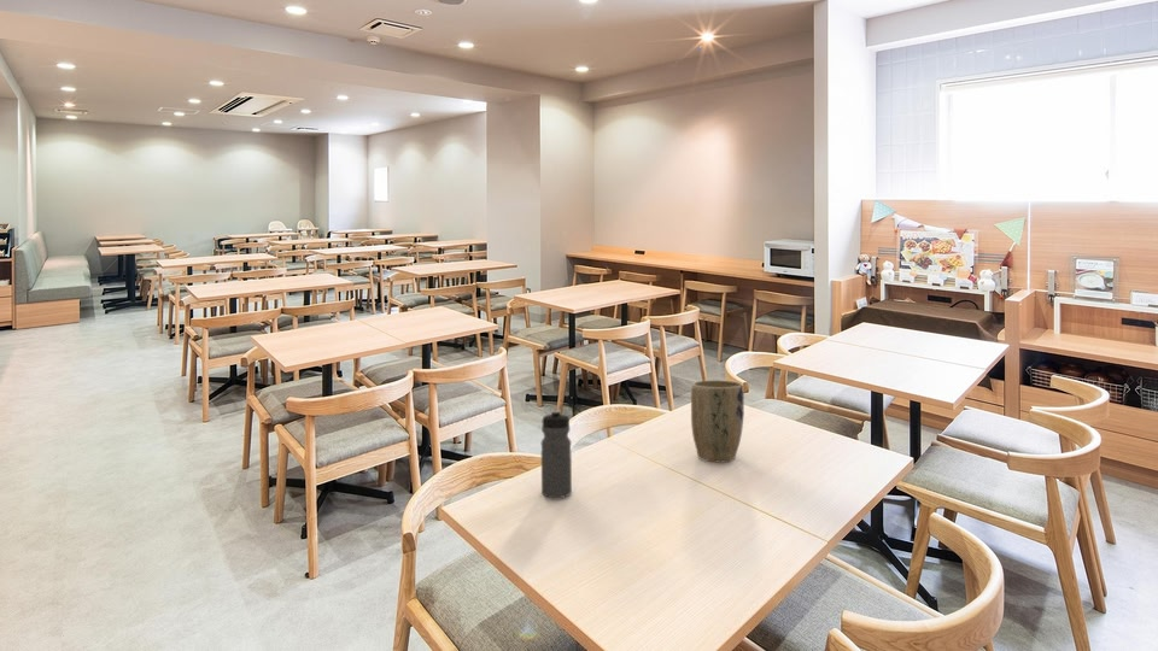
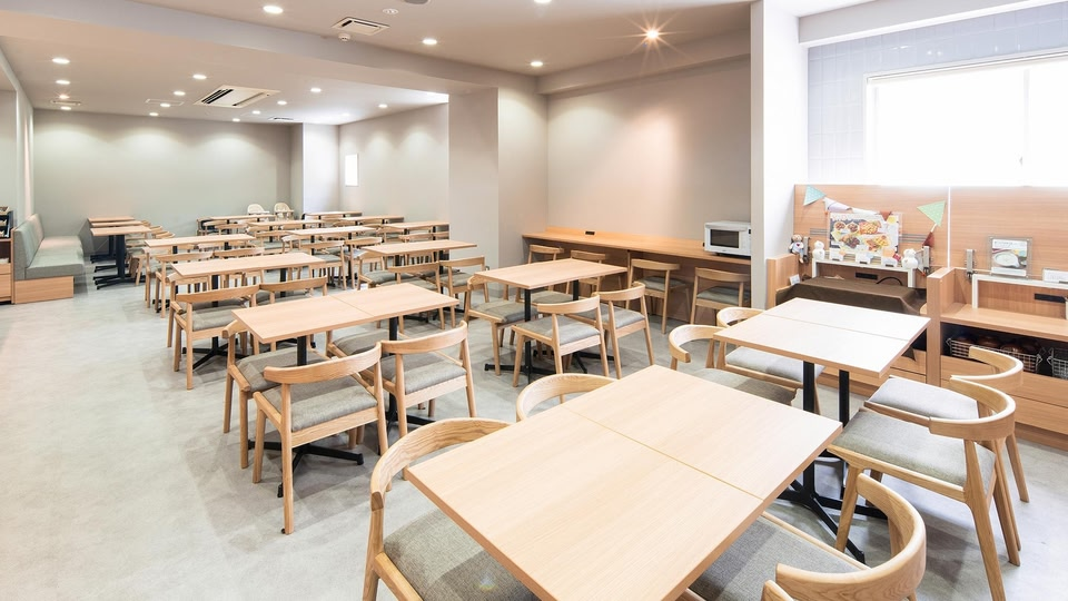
- water bottle [540,409,573,499]
- plant pot [690,379,745,464]
